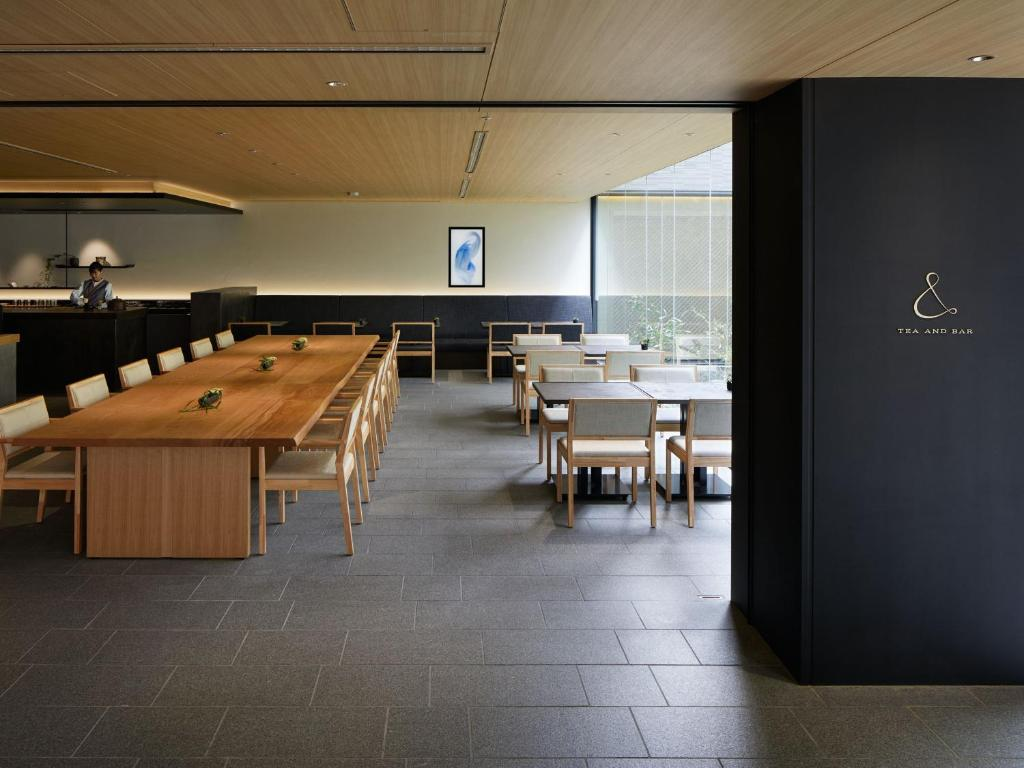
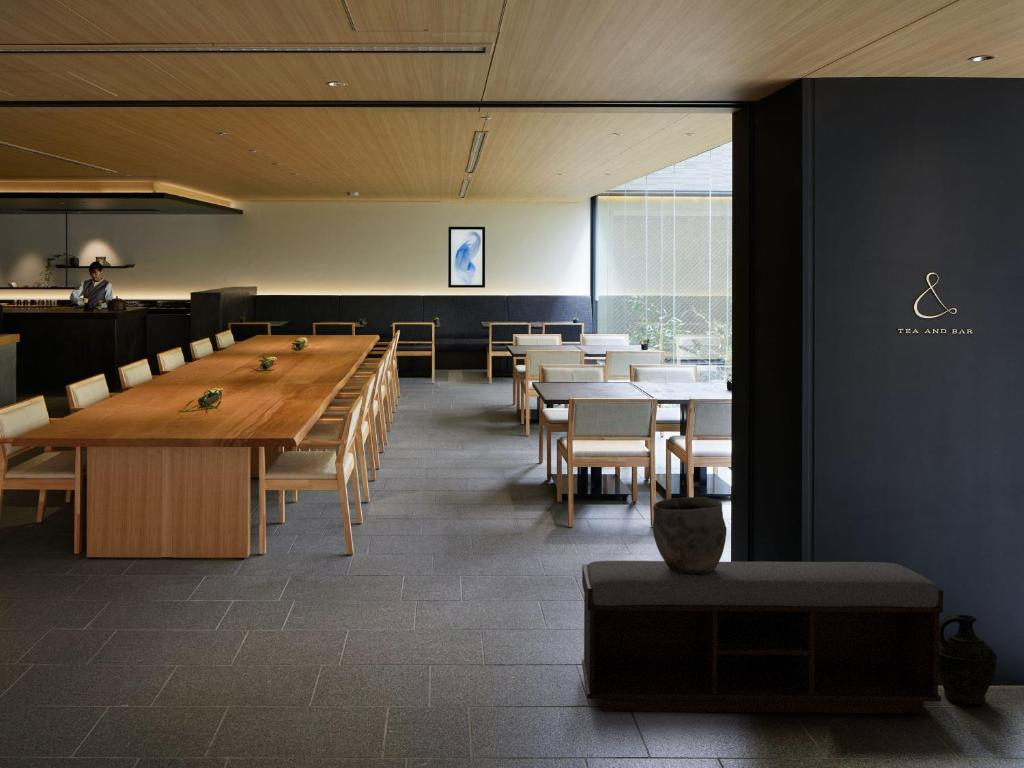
+ ceramic vessel [652,496,728,574]
+ ceramic jug [938,614,998,705]
+ bench [581,560,944,715]
